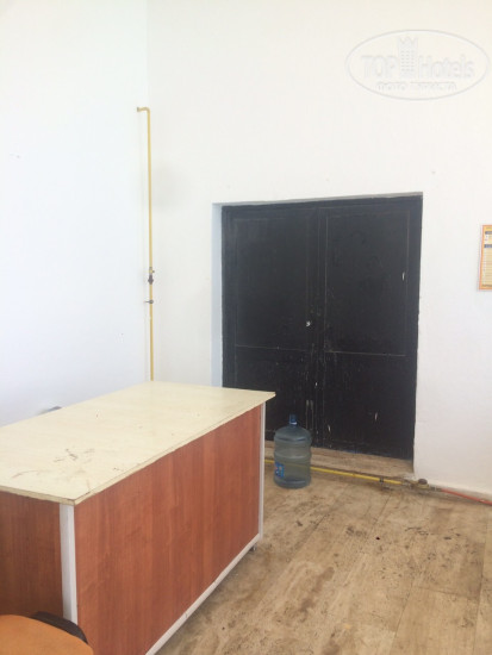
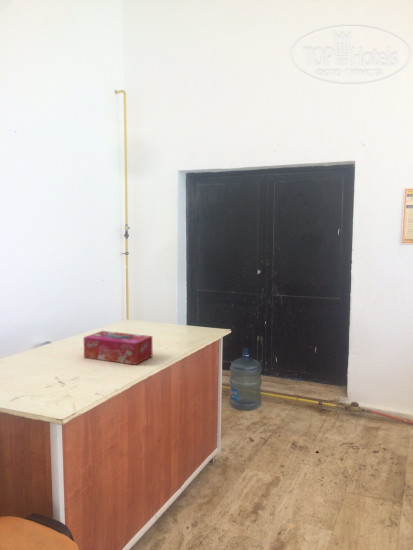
+ tissue box [83,330,153,366]
